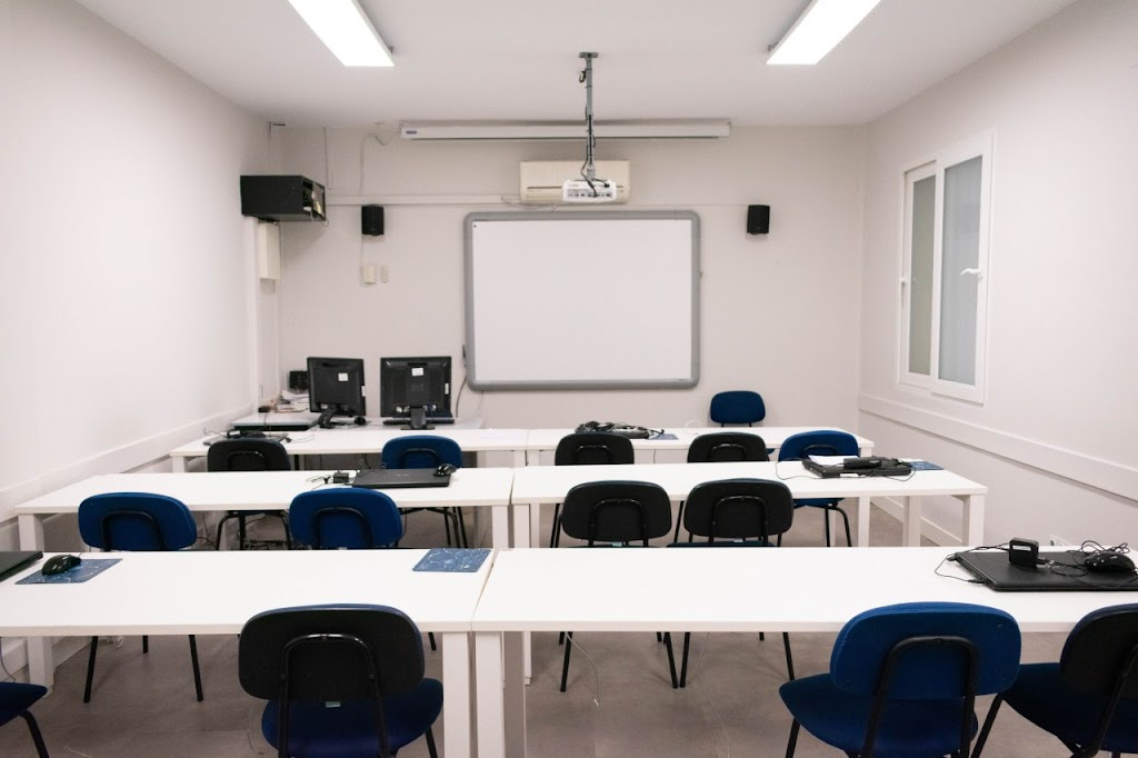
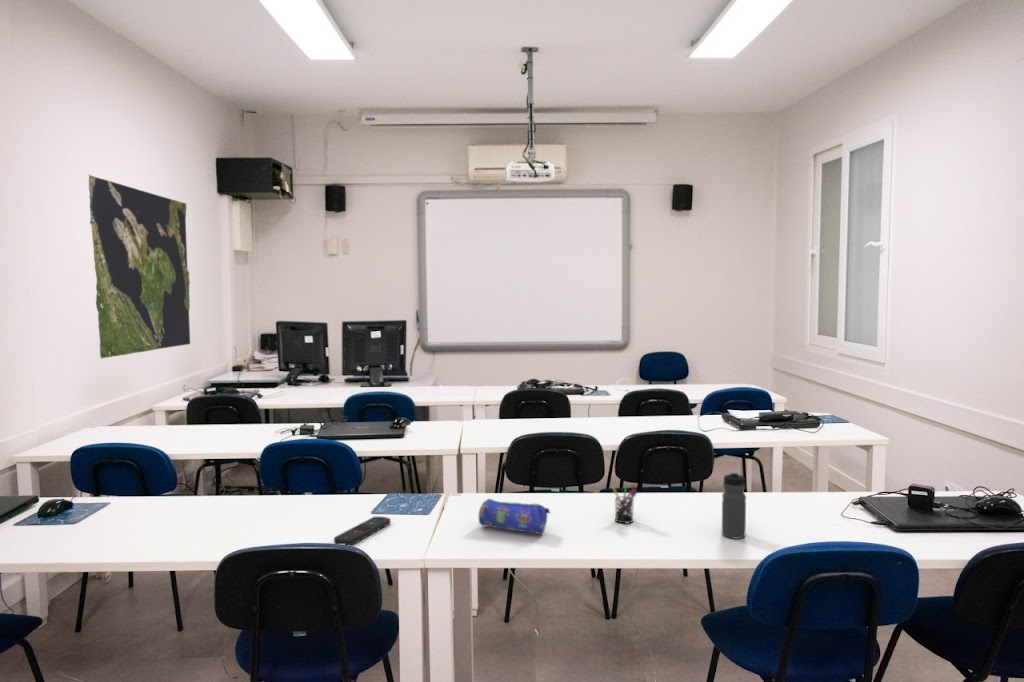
+ pencil case [478,498,551,536]
+ world map [88,174,191,359]
+ pen holder [610,483,638,524]
+ remote control [333,516,392,546]
+ water bottle [721,470,747,540]
